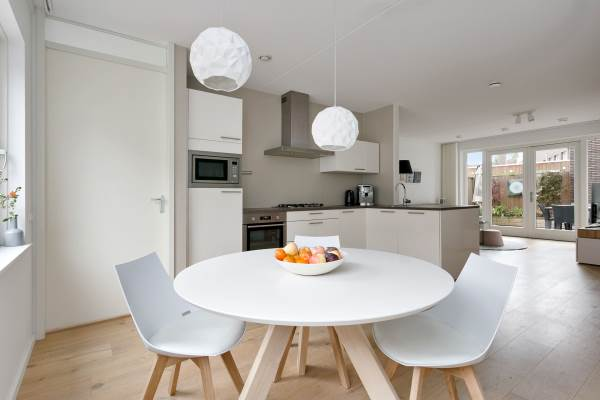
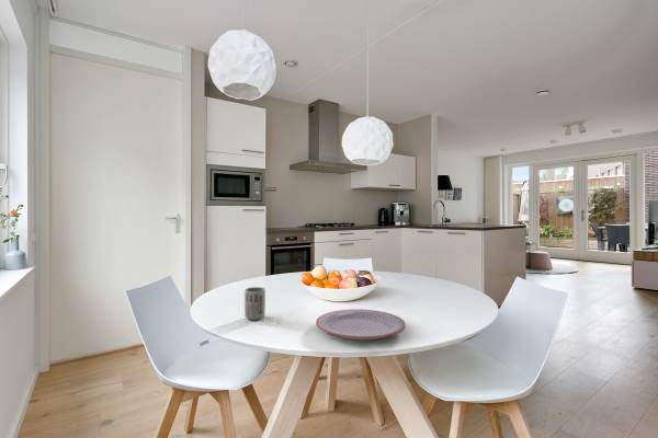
+ plate [315,308,407,341]
+ cup [243,286,266,321]
